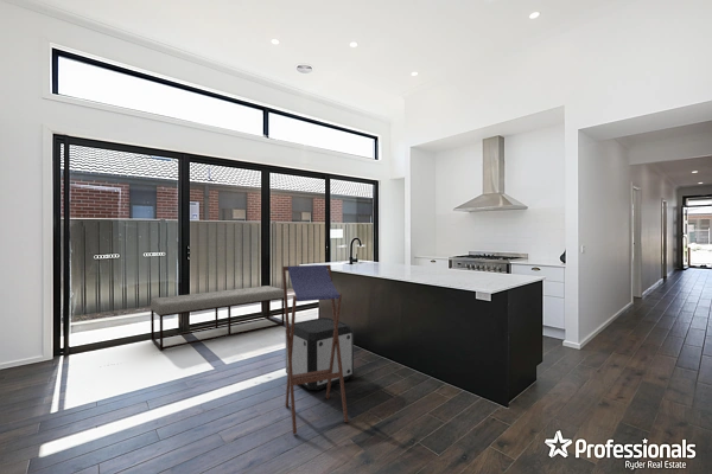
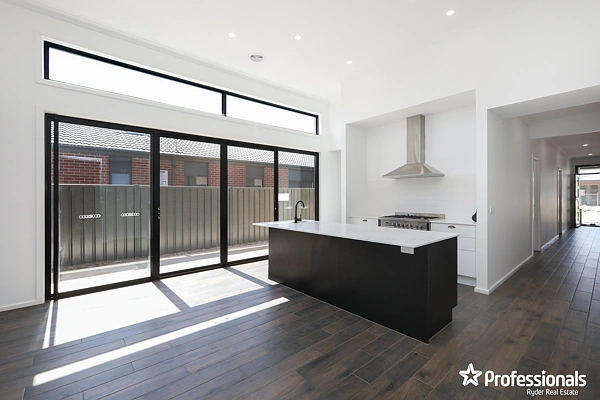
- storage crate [285,316,355,391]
- stool [281,263,349,435]
- bench [148,284,285,351]
